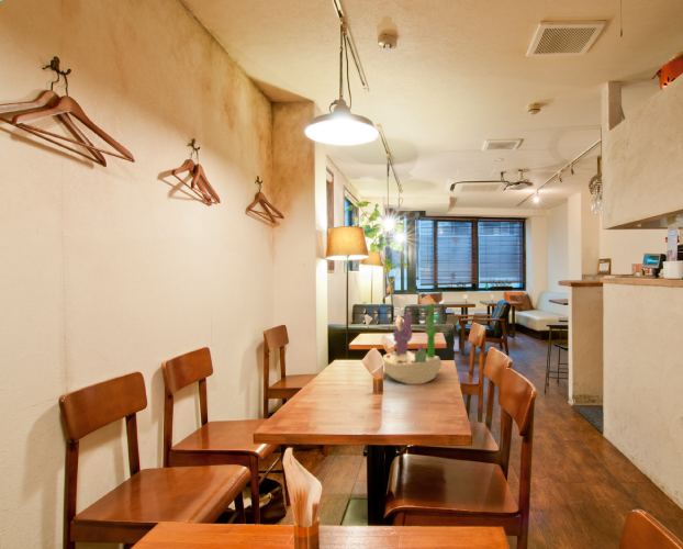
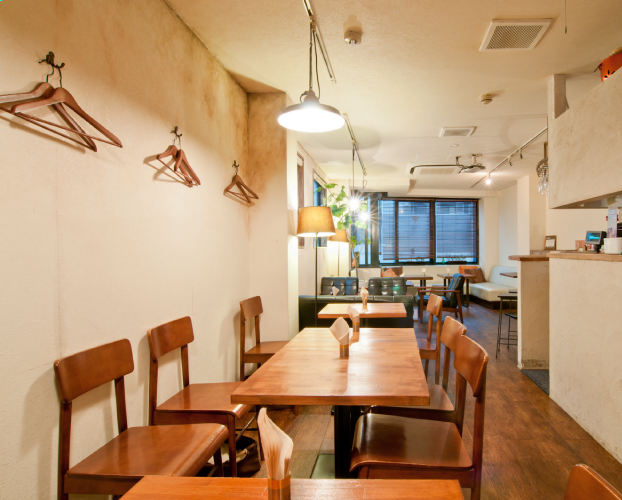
- succulent planter [382,302,444,385]
